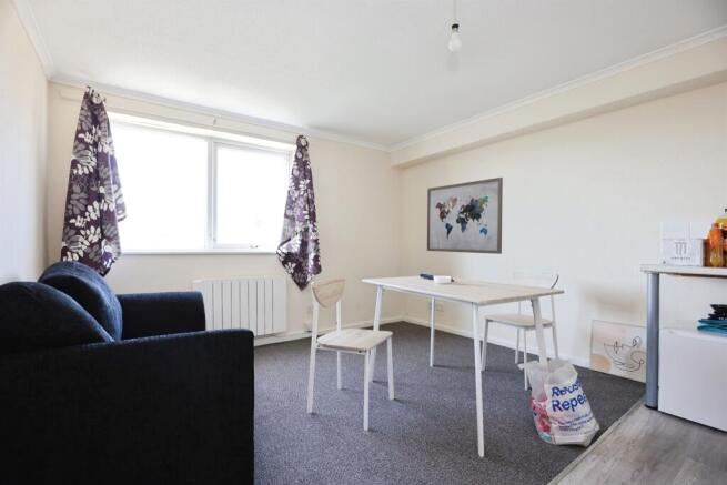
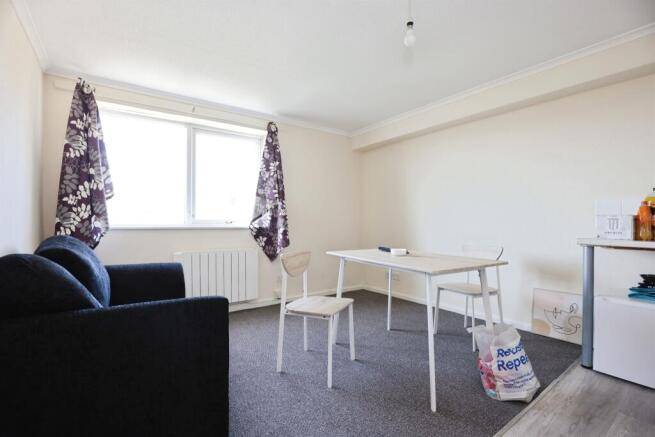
- wall art [426,176,504,255]
